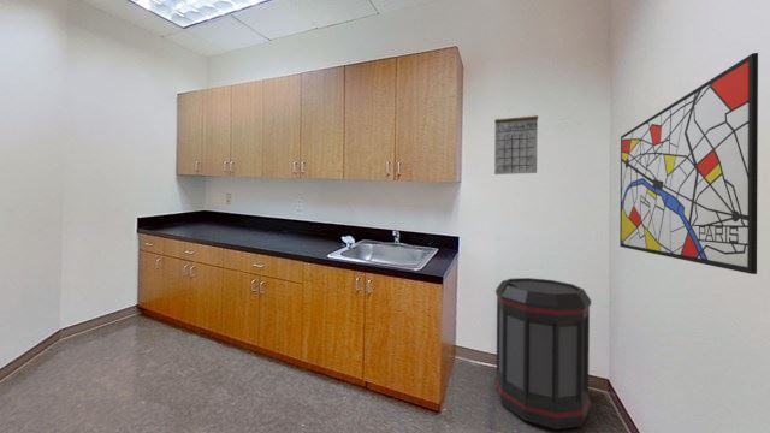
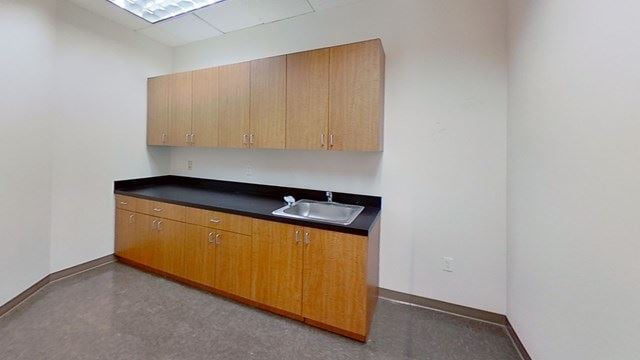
- calendar [493,107,539,176]
- wall art [618,52,759,275]
- trash can [493,277,592,431]
